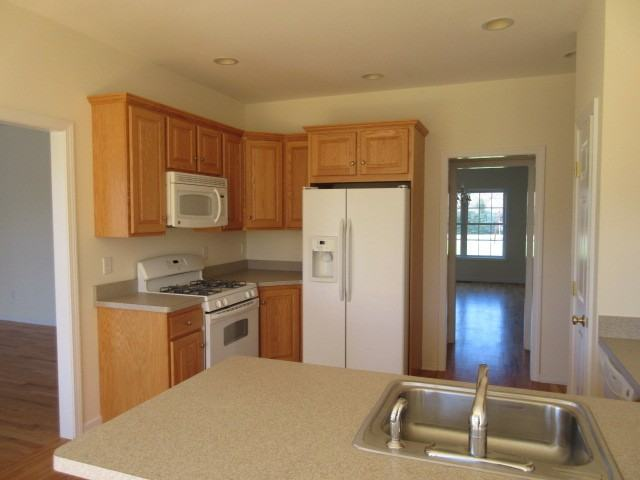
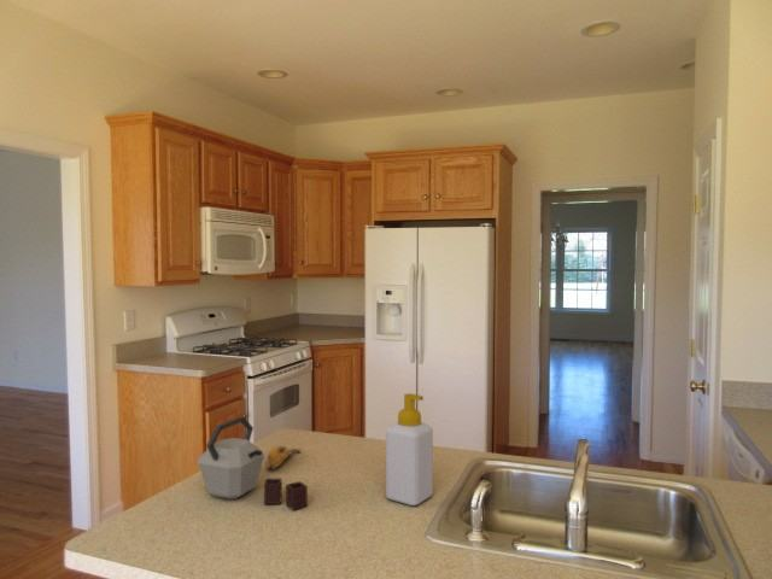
+ soap bottle [385,392,434,507]
+ banana [264,445,302,470]
+ kettle [197,415,309,511]
